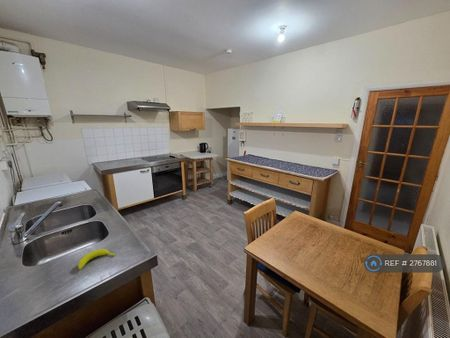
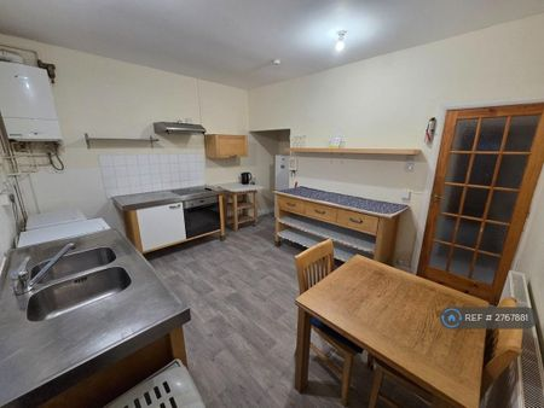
- banana [77,248,116,270]
